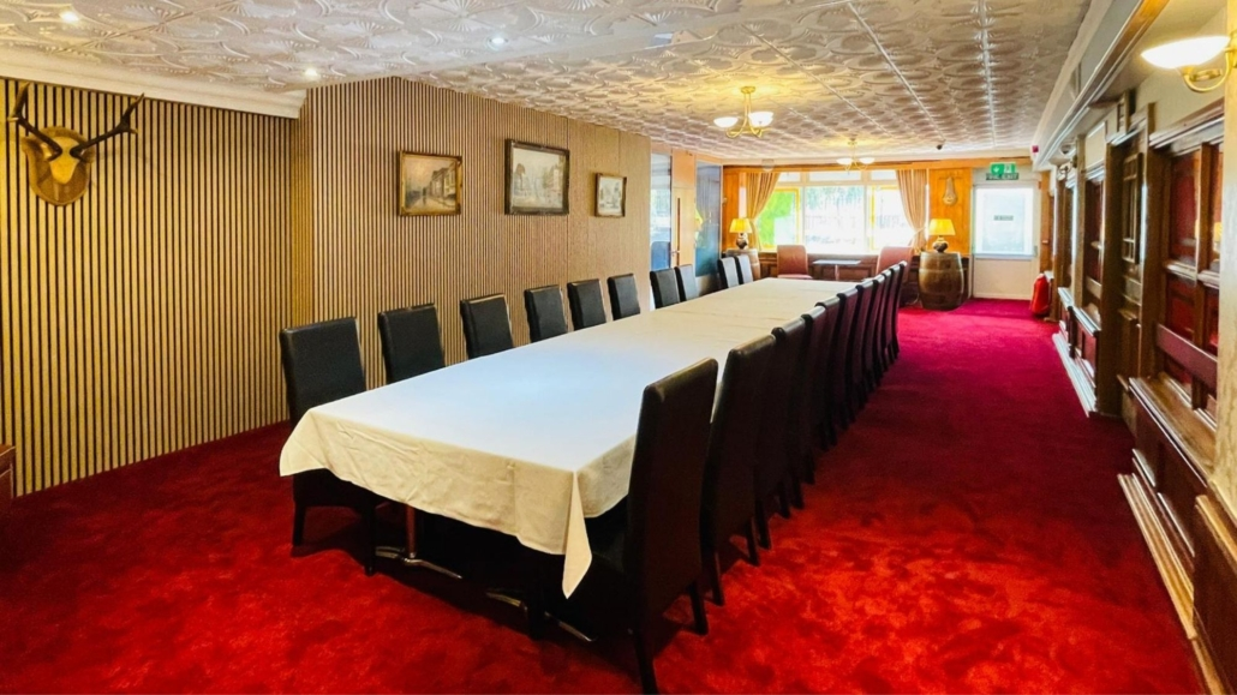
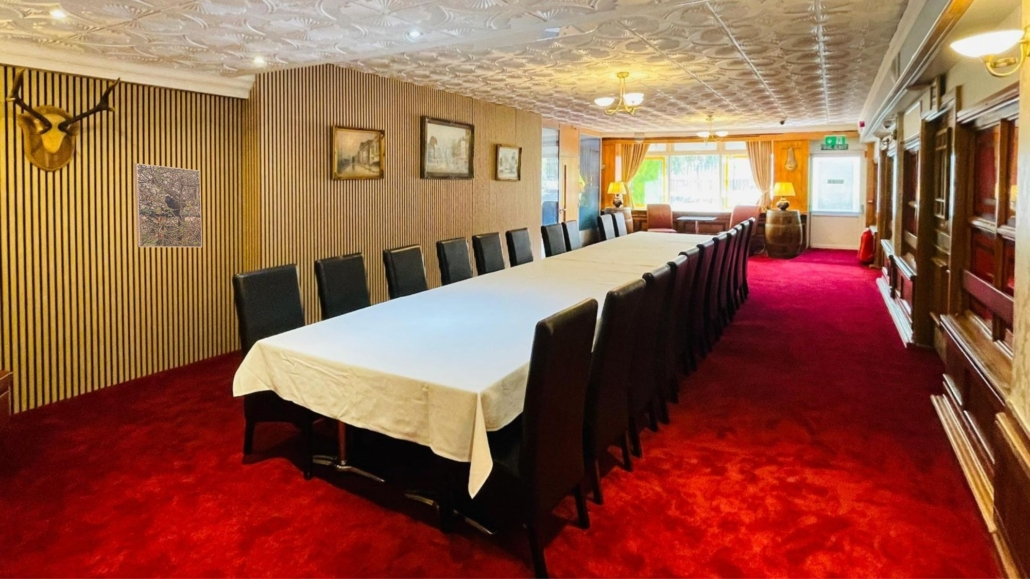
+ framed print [133,162,203,248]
